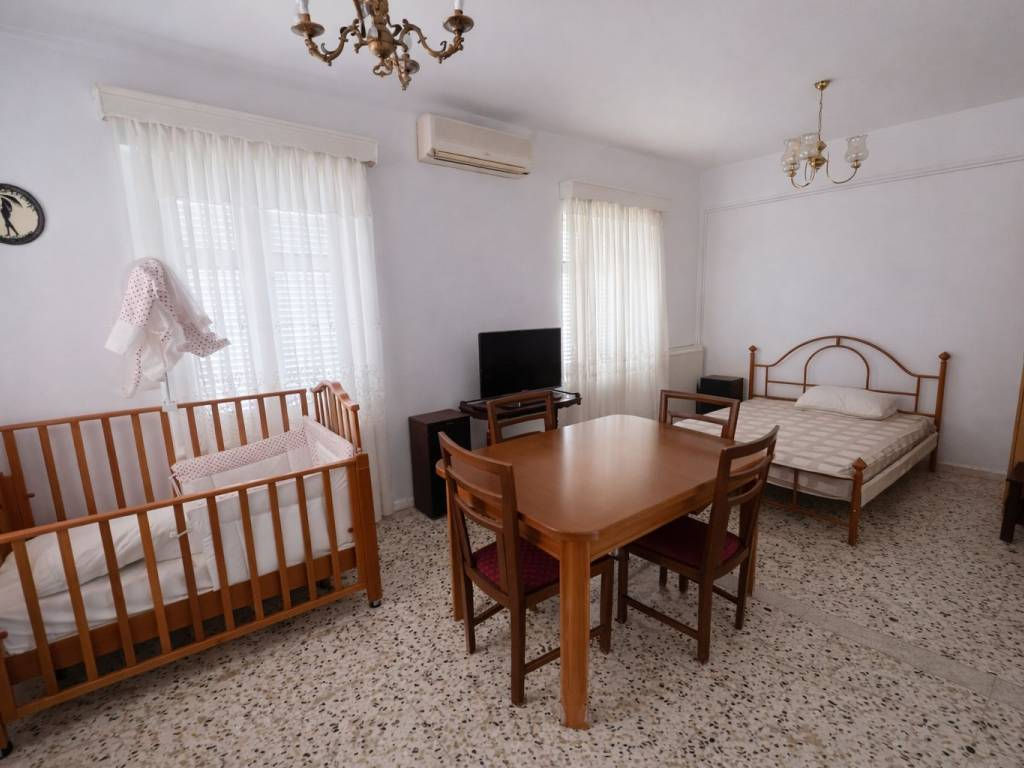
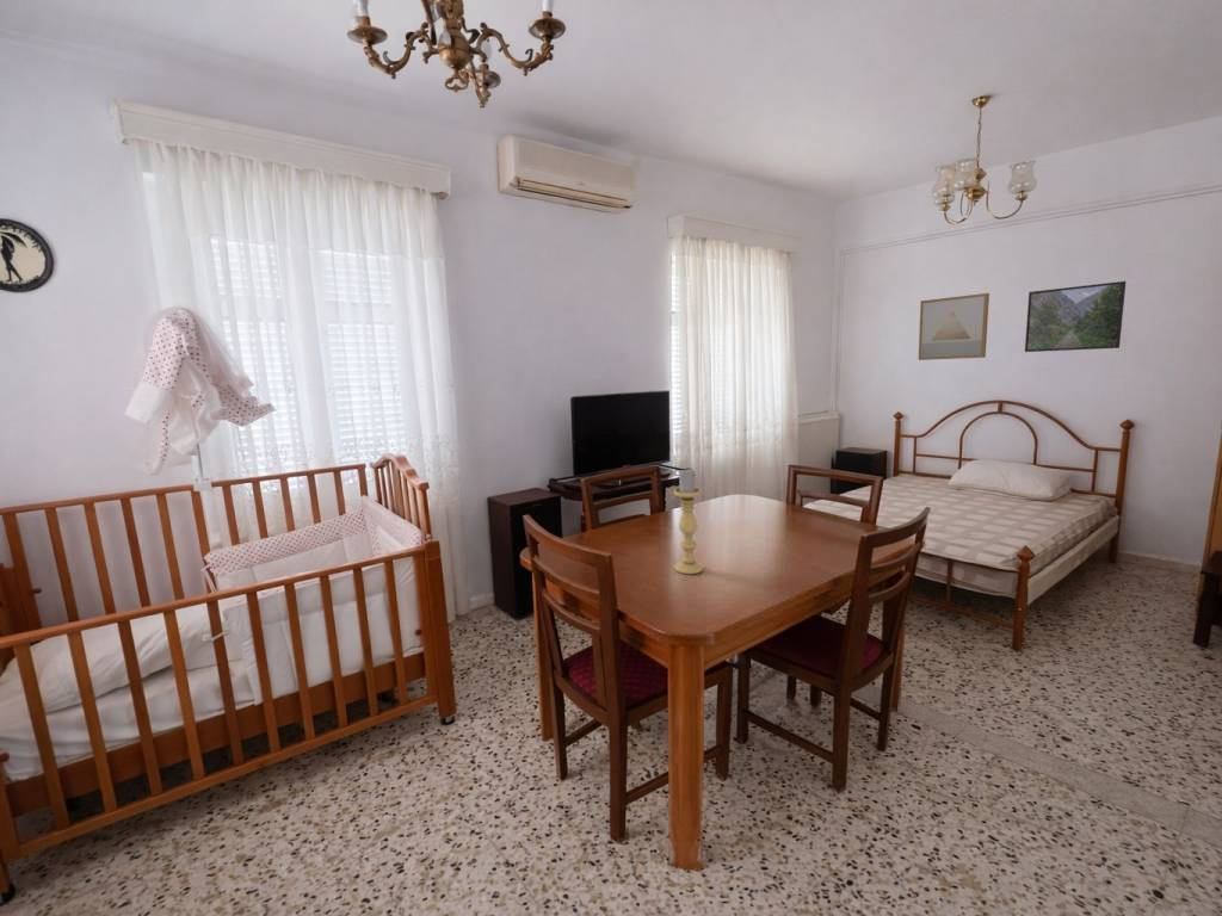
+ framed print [1024,280,1128,353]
+ candle holder [673,466,704,575]
+ wall art [918,292,990,361]
